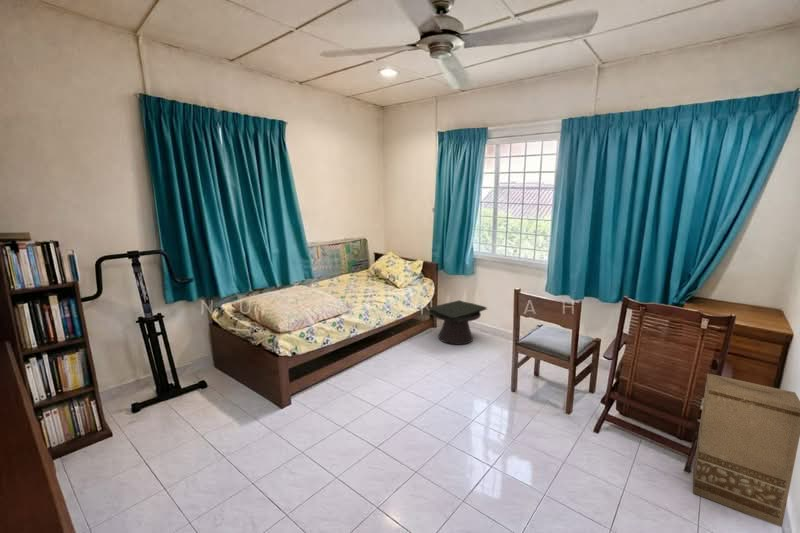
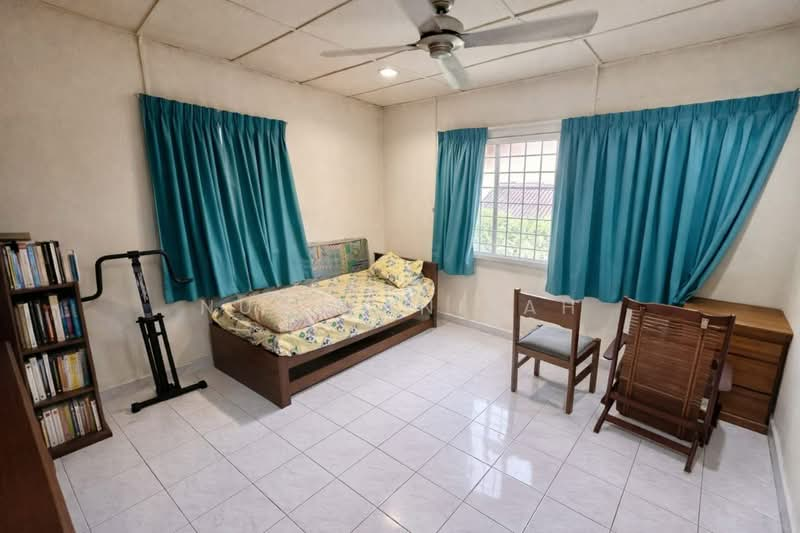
- side table [426,299,488,345]
- cardboard box [692,372,800,528]
